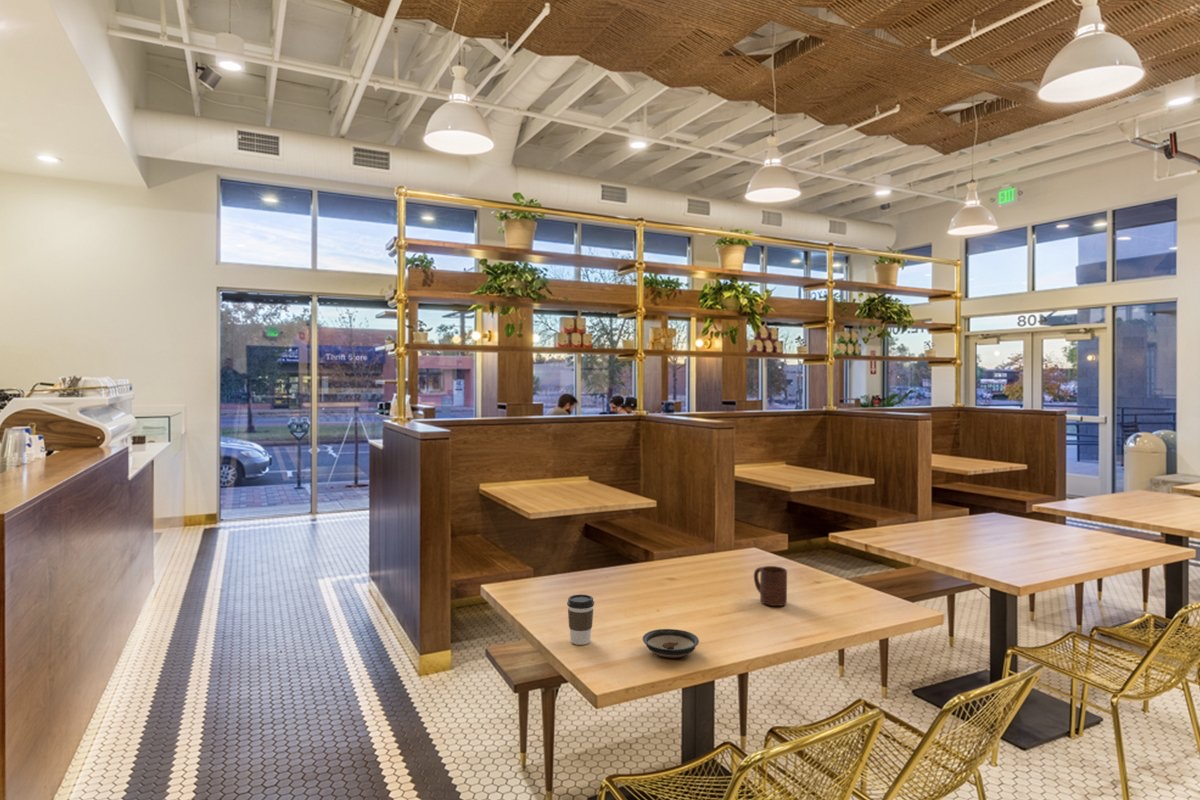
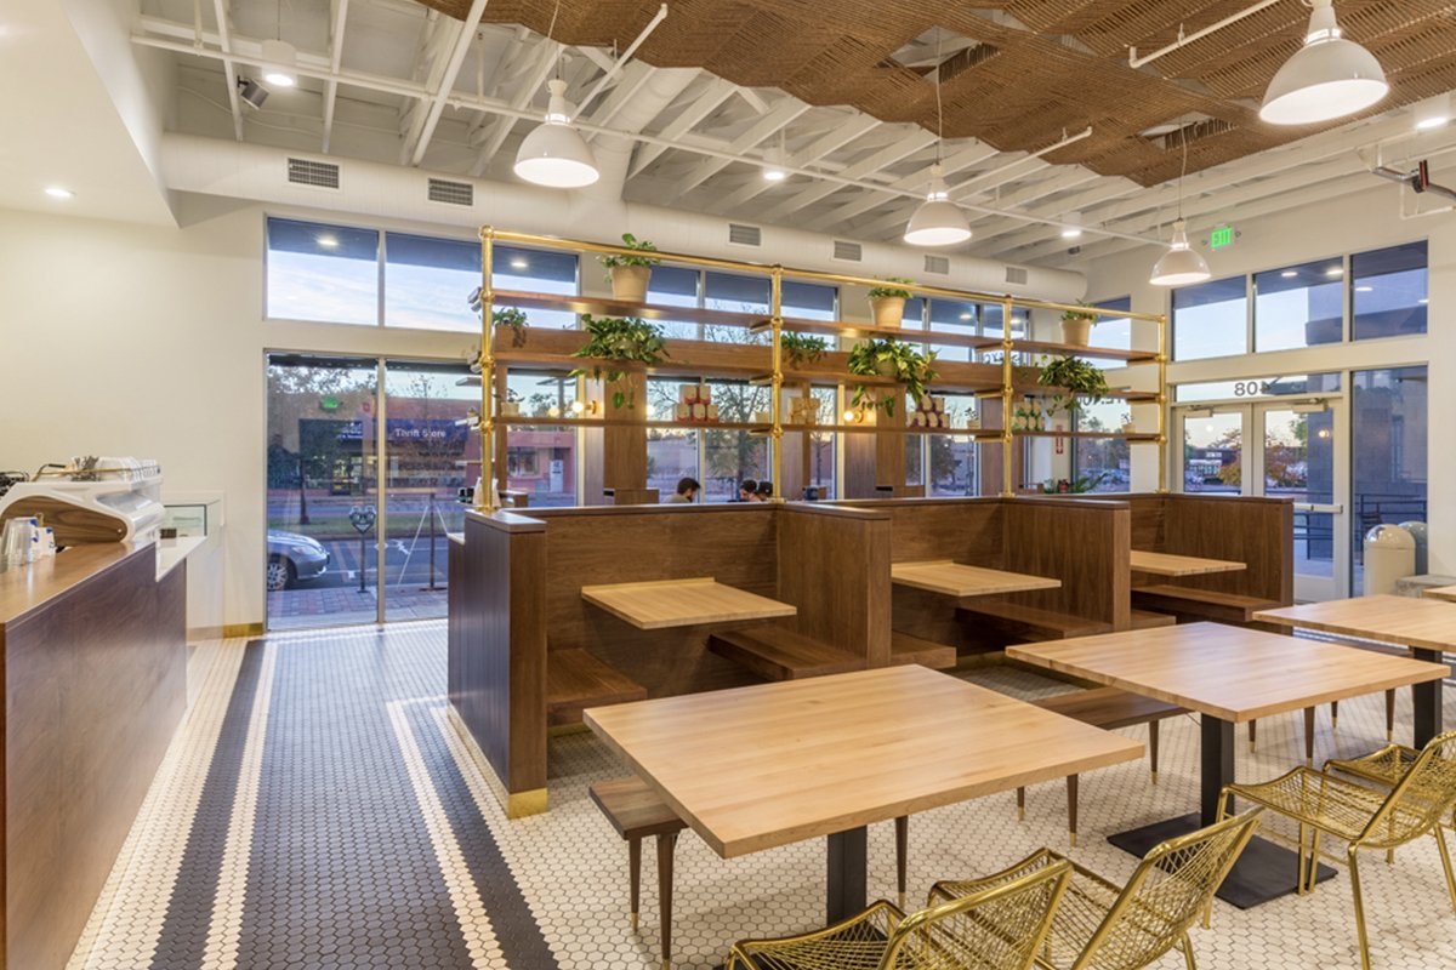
- coffee cup [566,593,595,646]
- cup [753,565,788,607]
- saucer [642,628,700,659]
